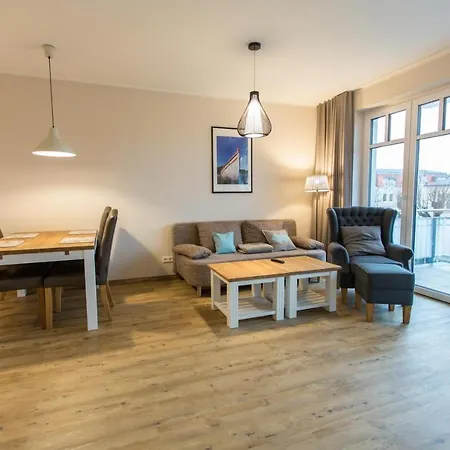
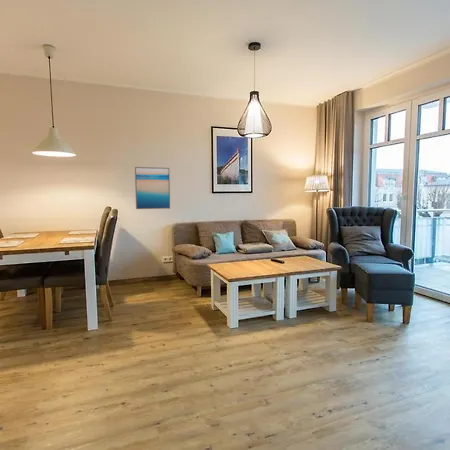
+ wall art [134,166,171,210]
